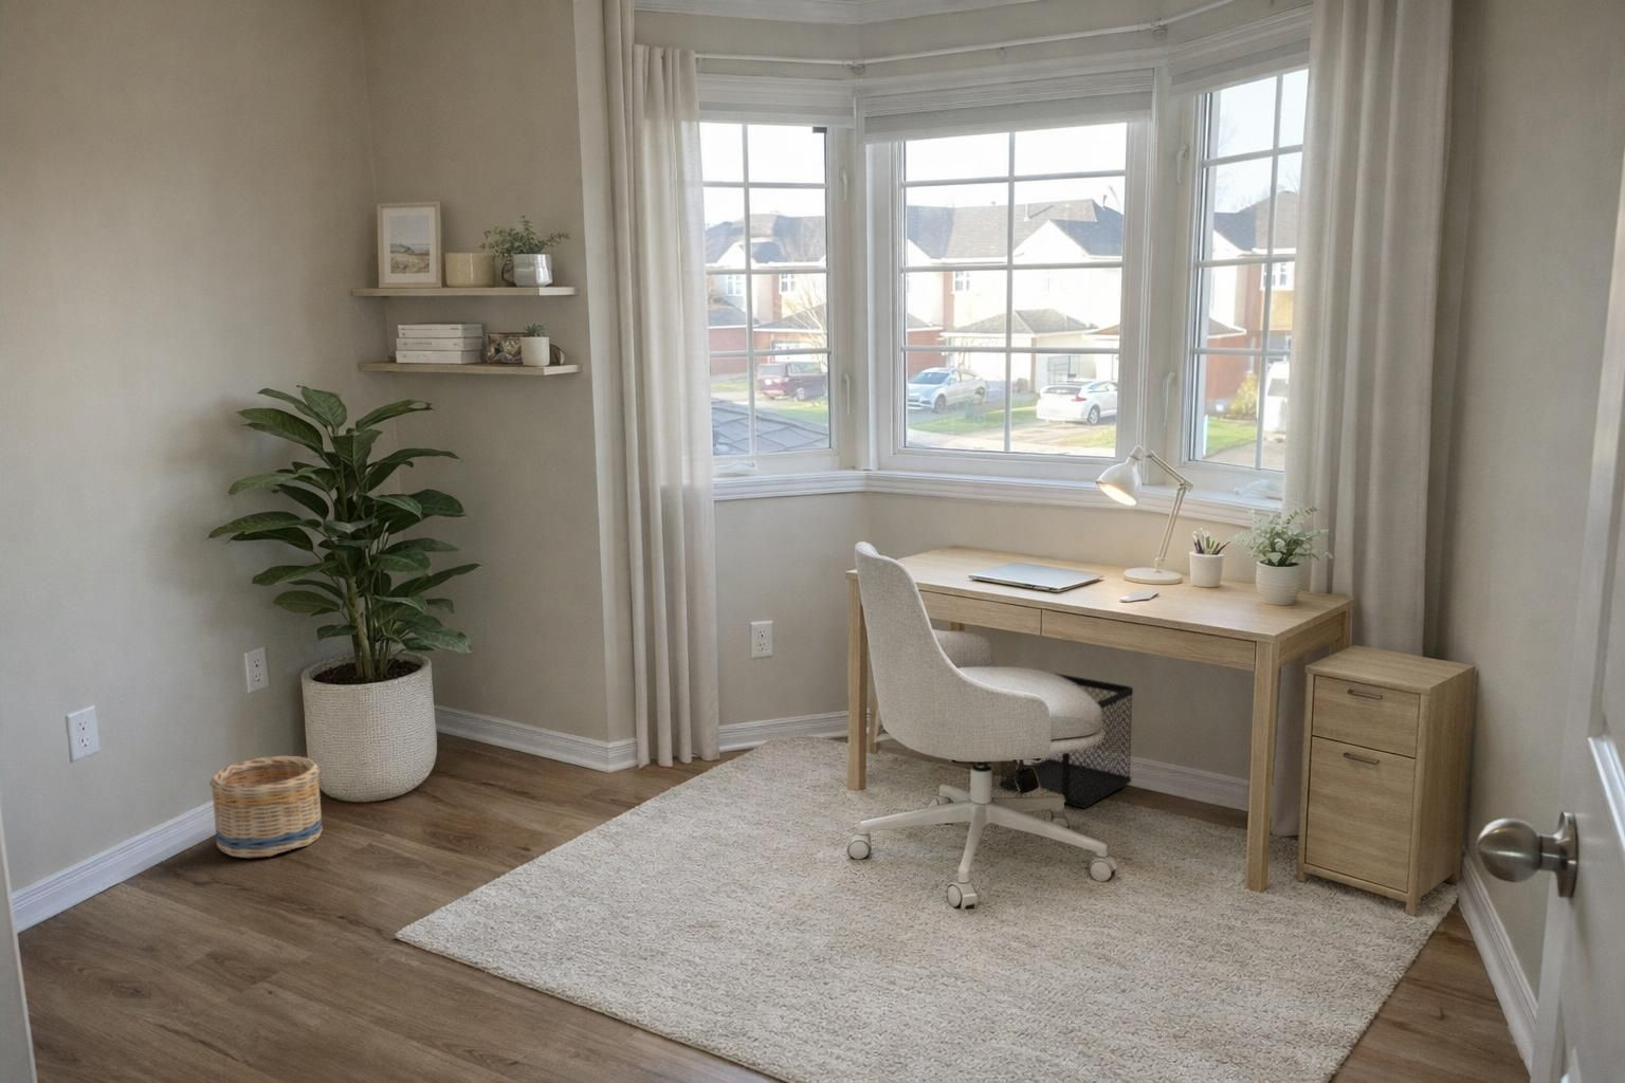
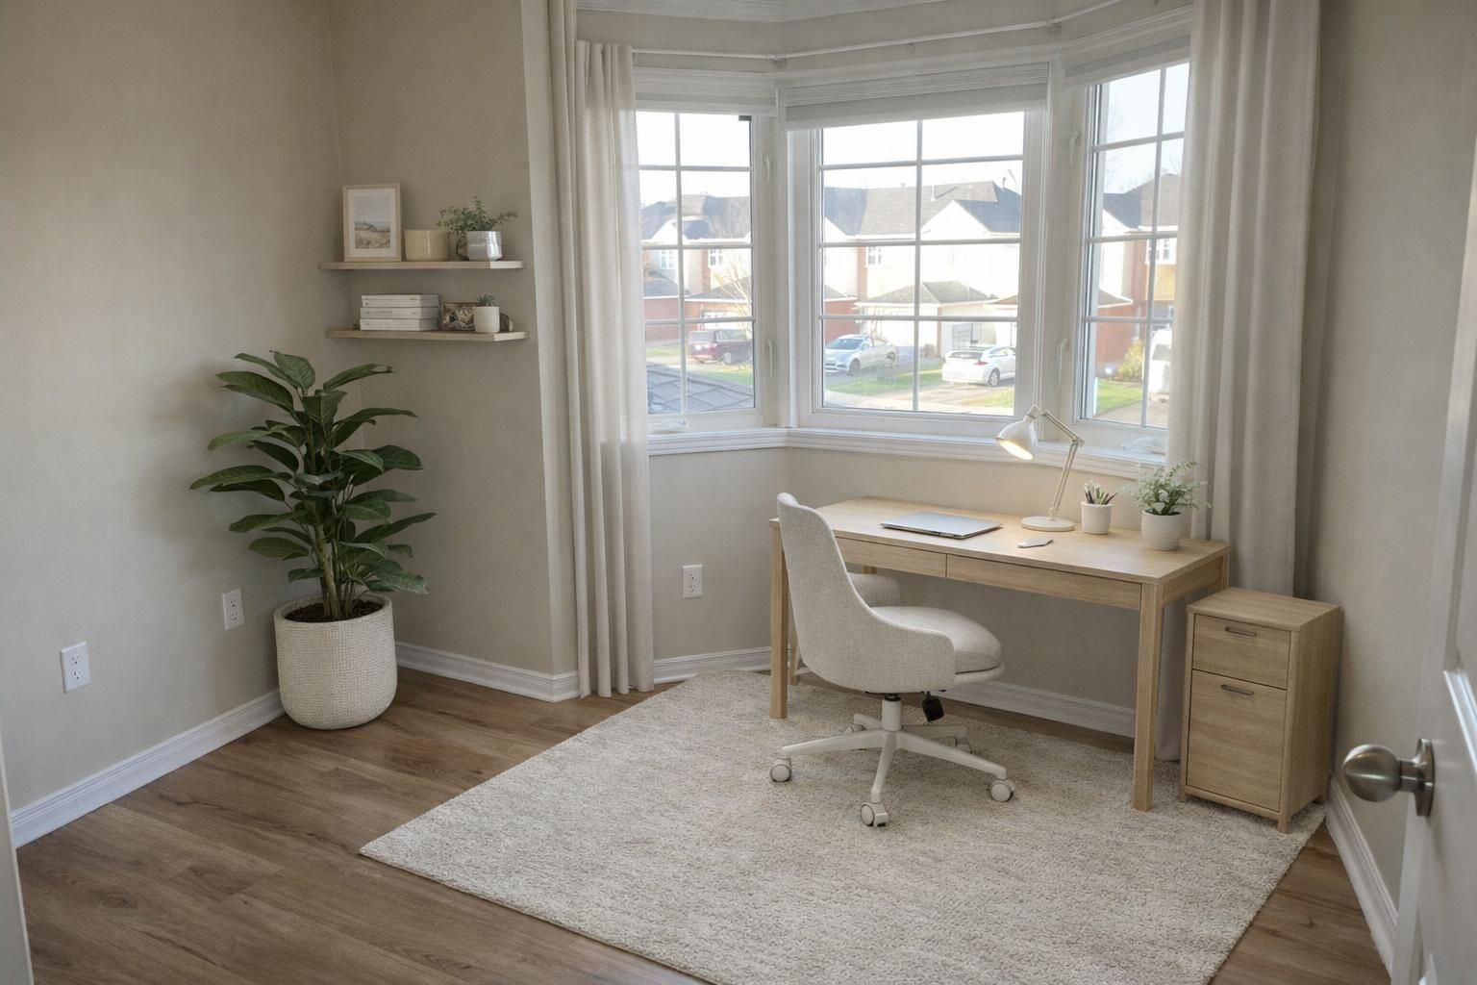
- wastebasket [999,672,1134,809]
- basket [208,755,324,859]
